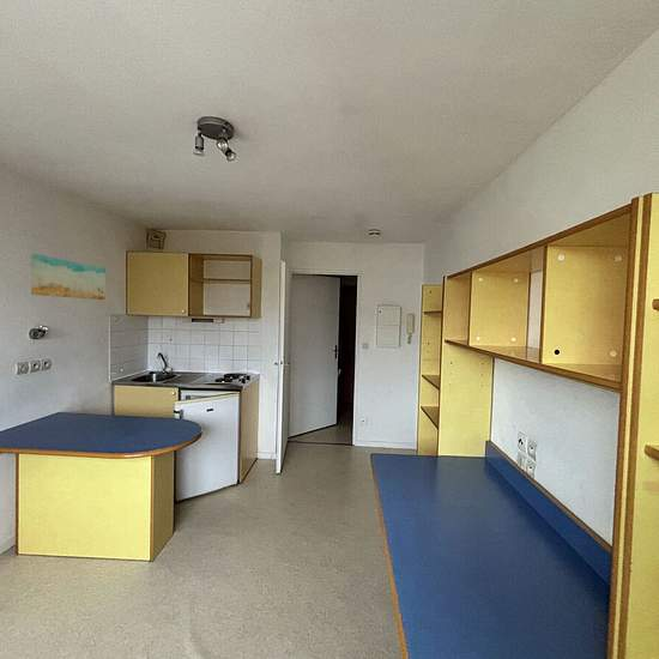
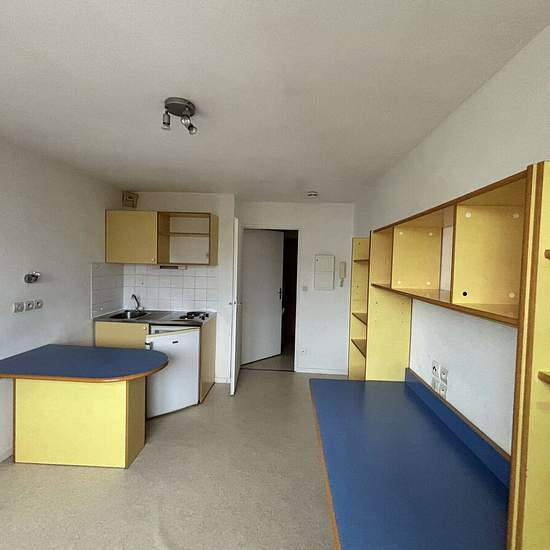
- wall art [30,253,107,301]
